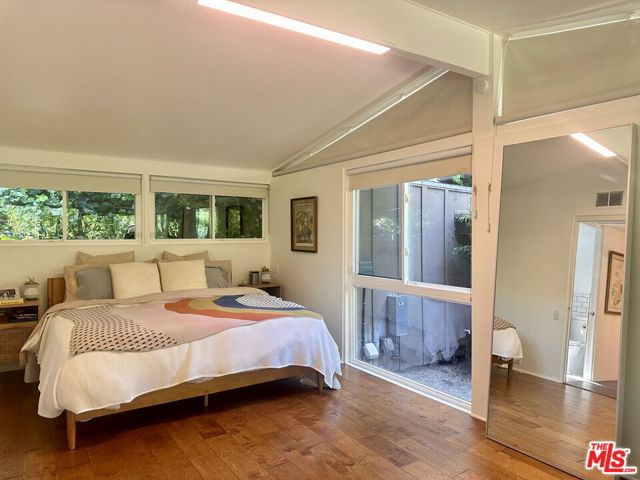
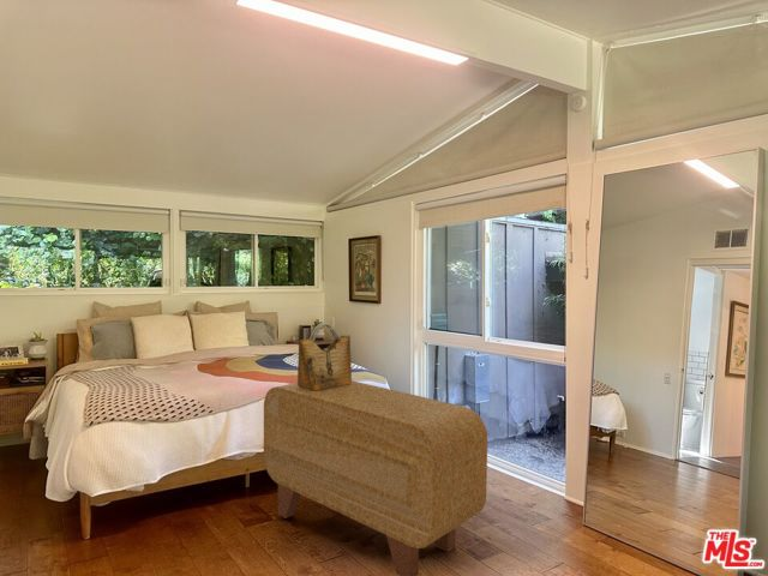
+ media console [263,379,488,576]
+ grocery bag [296,322,353,391]
